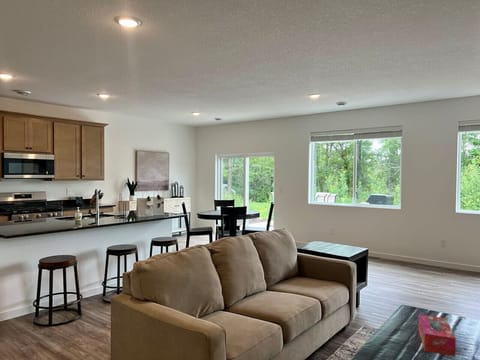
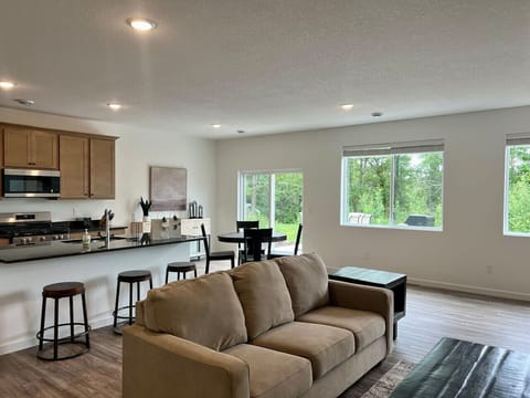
- tissue box [418,314,457,357]
